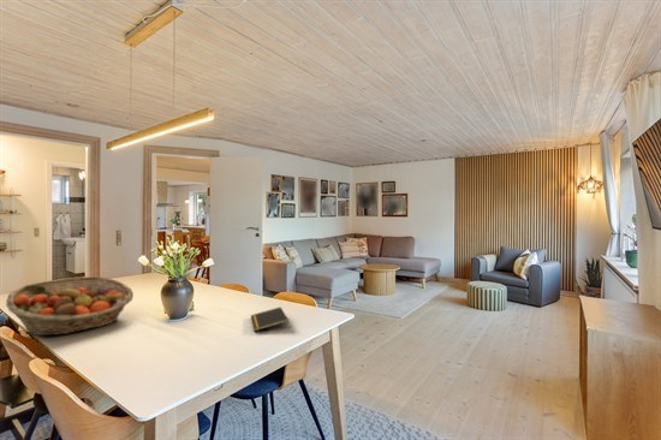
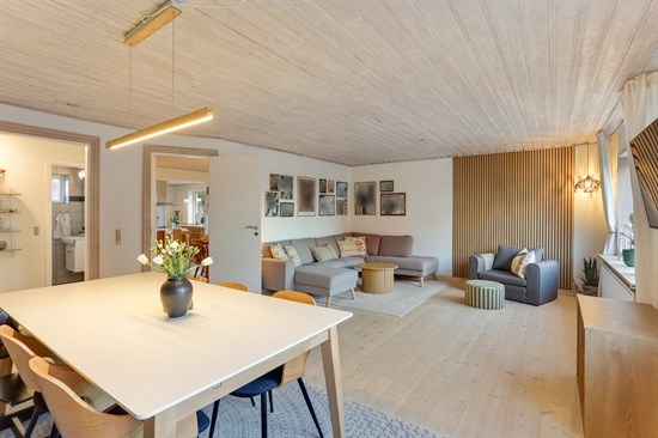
- notepad [250,305,290,332]
- fruit basket [5,275,135,337]
